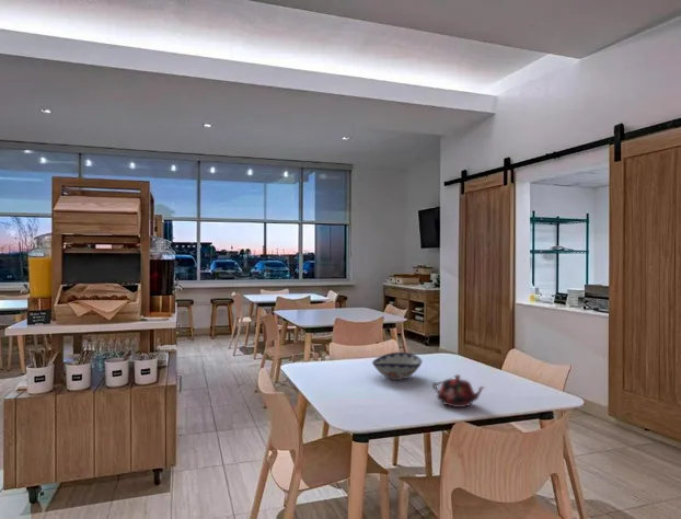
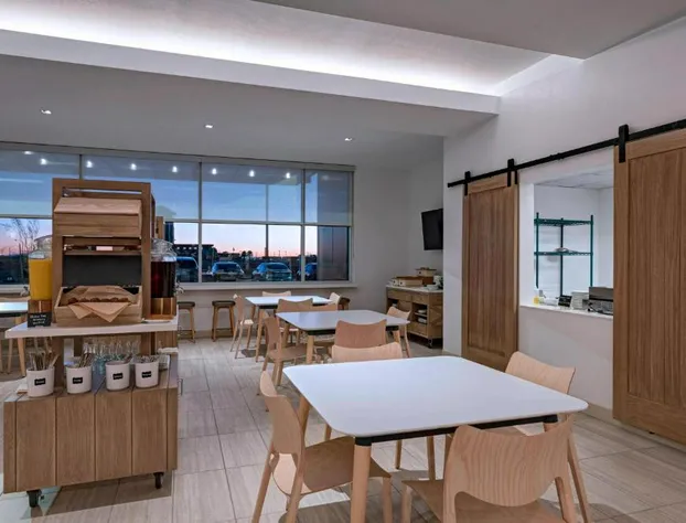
- decorative bowl [371,351,423,381]
- teapot [431,373,486,408]
